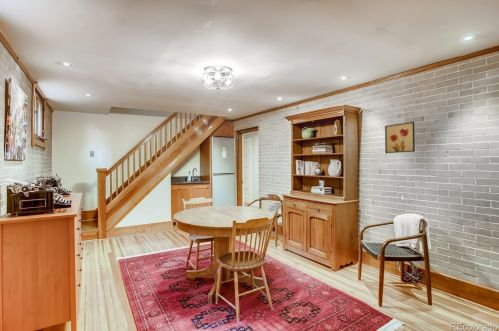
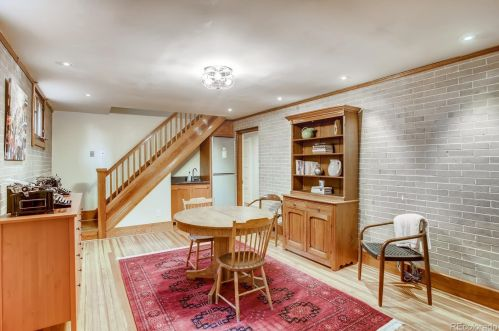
- wall art [384,121,416,154]
